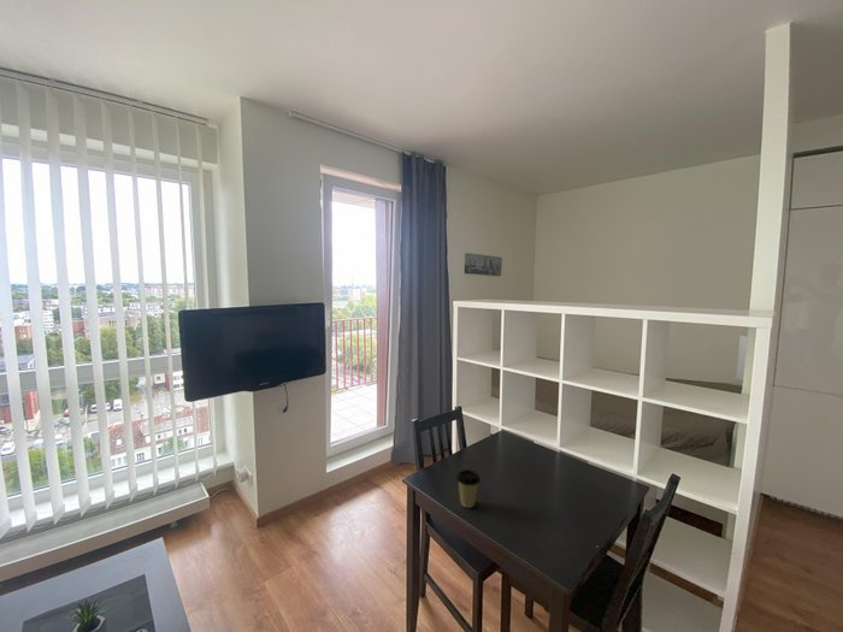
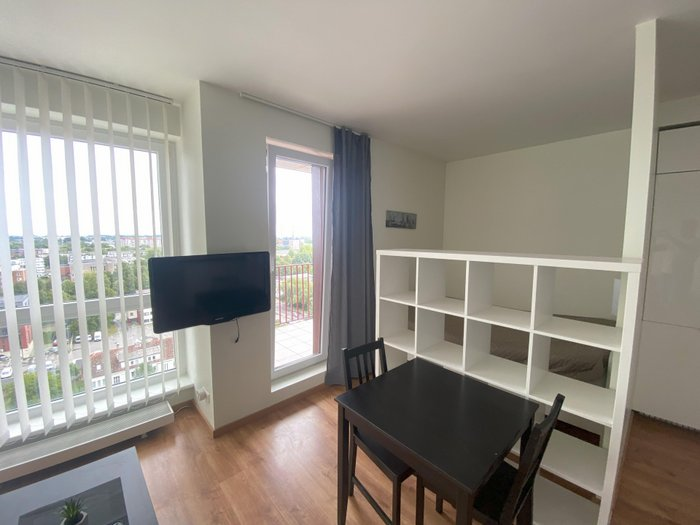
- coffee cup [455,468,482,508]
